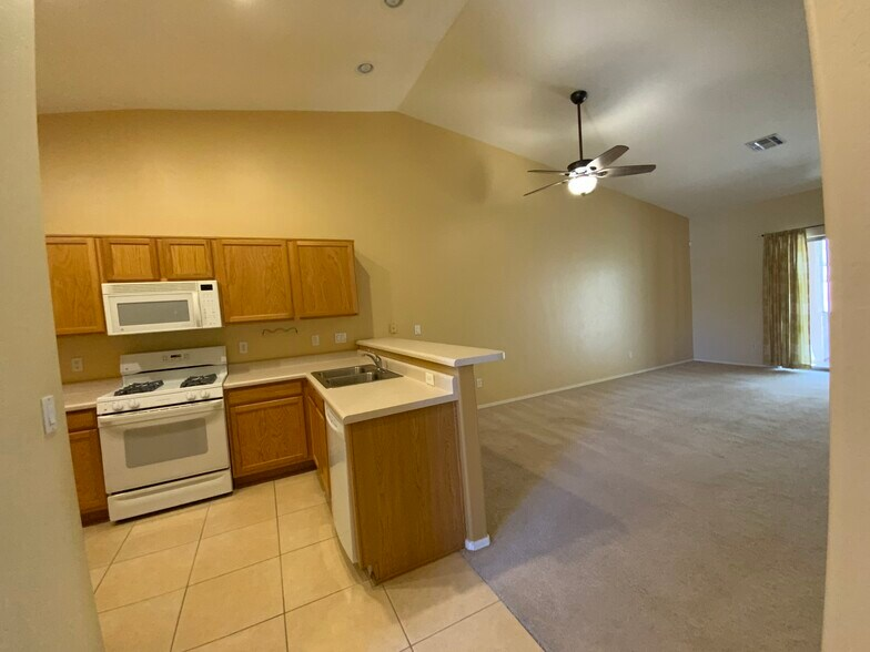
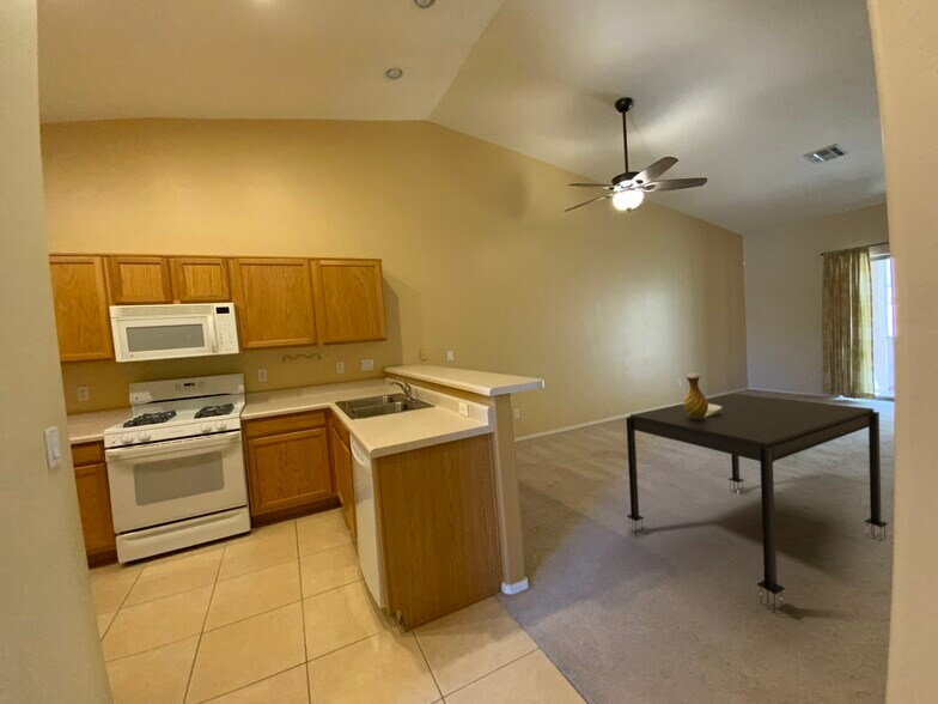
+ dining table [625,393,889,613]
+ vase [683,371,723,418]
